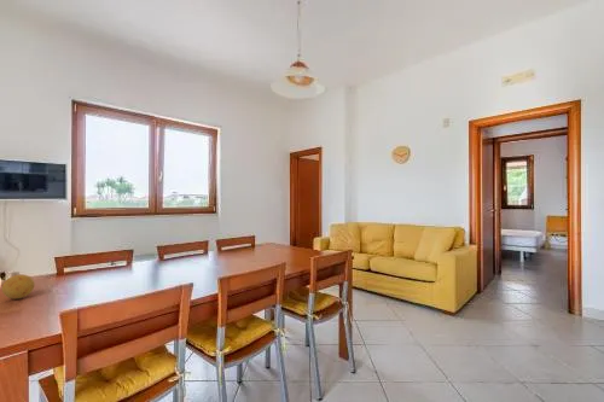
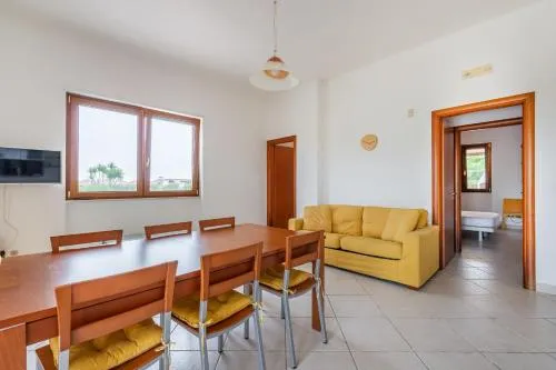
- fruit [1,273,36,301]
